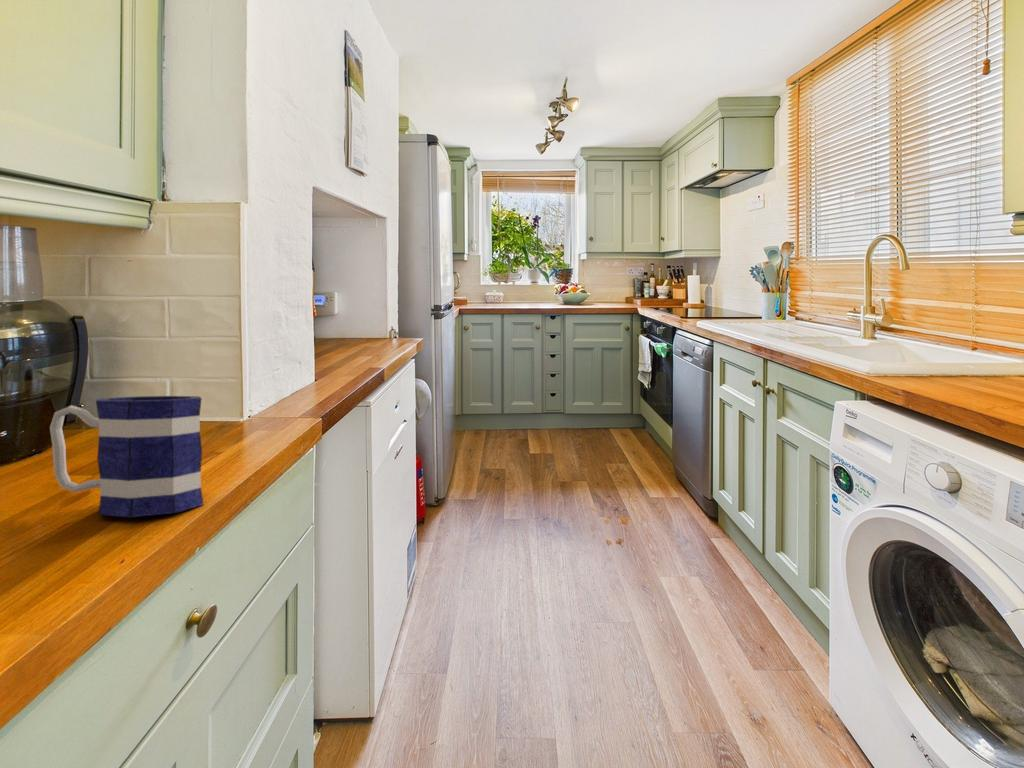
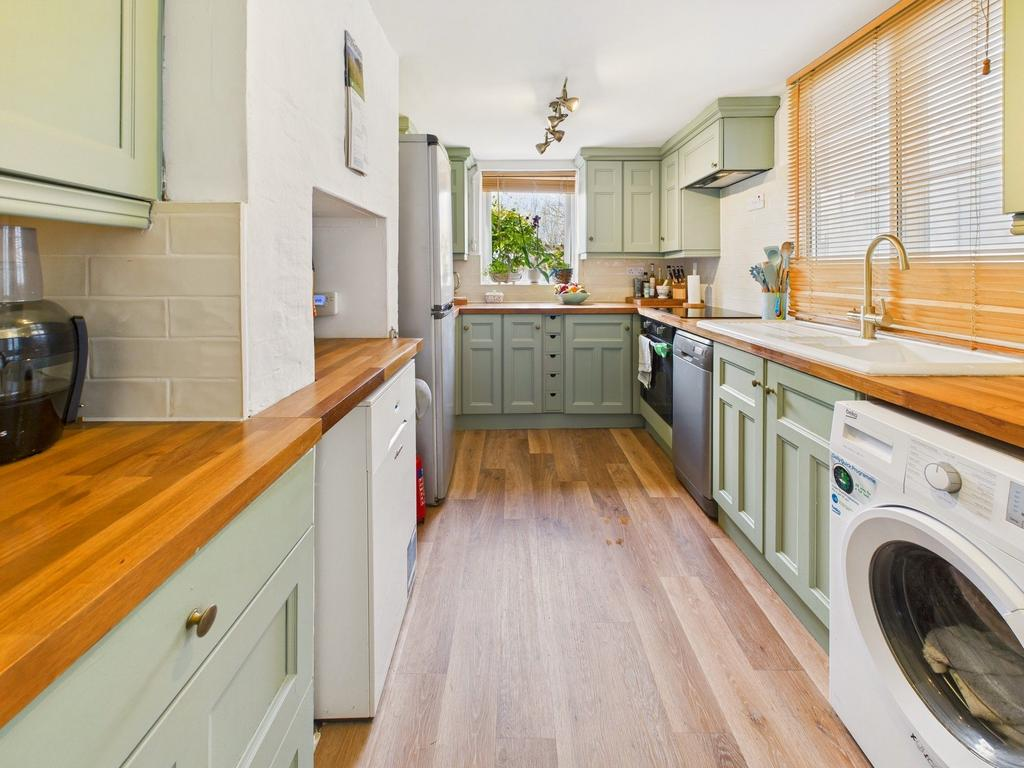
- mug [49,395,204,518]
